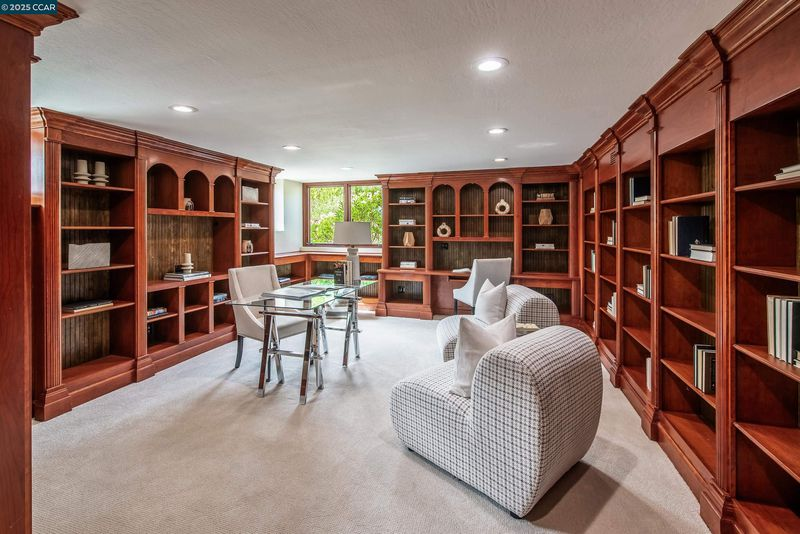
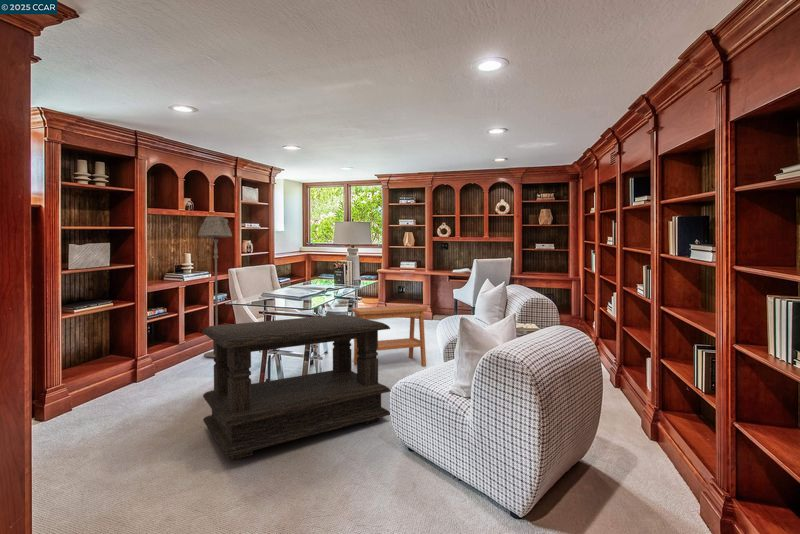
+ side table [350,304,428,368]
+ floor lamp [197,215,233,358]
+ coffee table [201,313,391,461]
